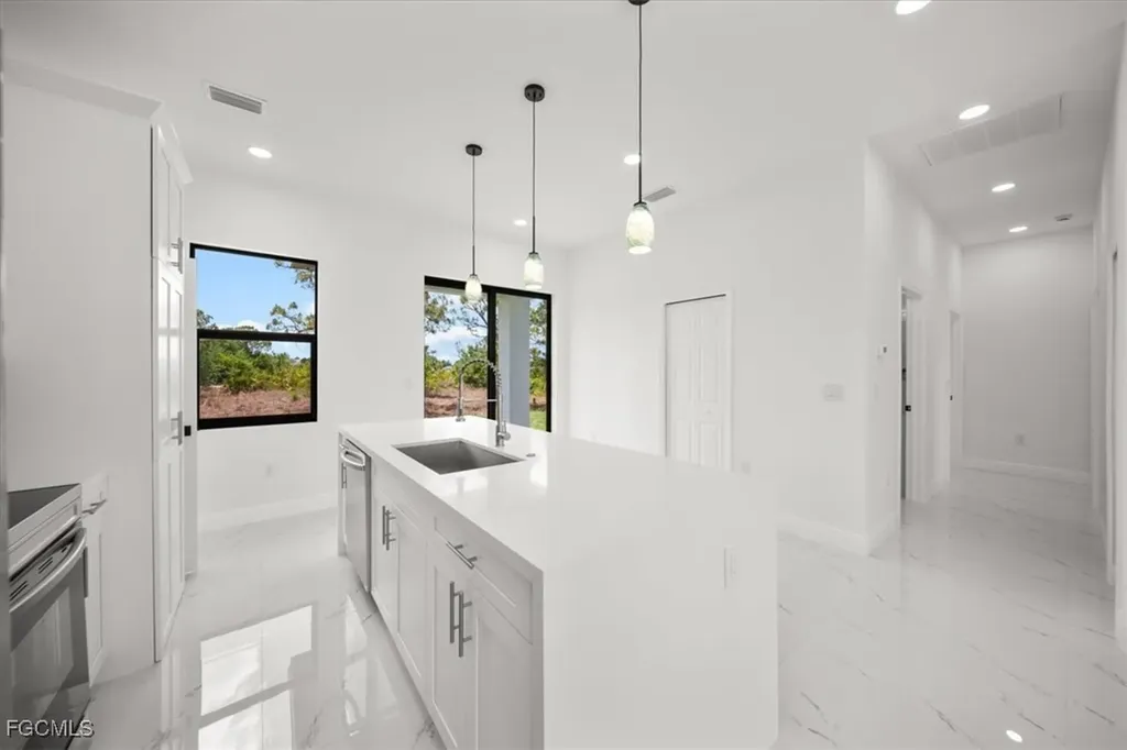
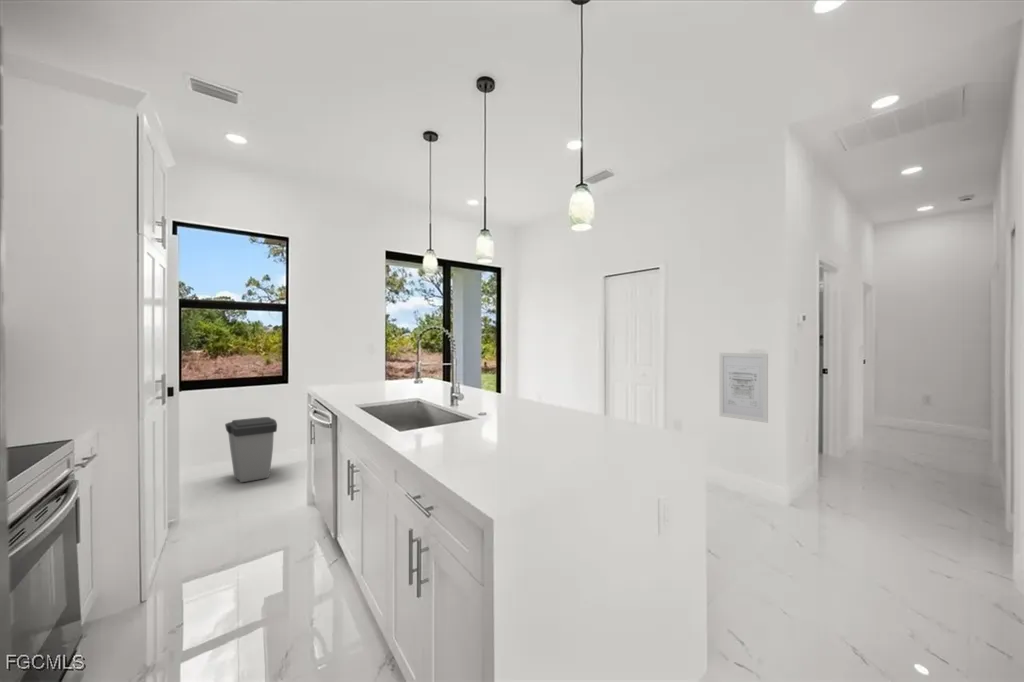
+ trash can [224,416,278,483]
+ wall art [718,352,769,424]
